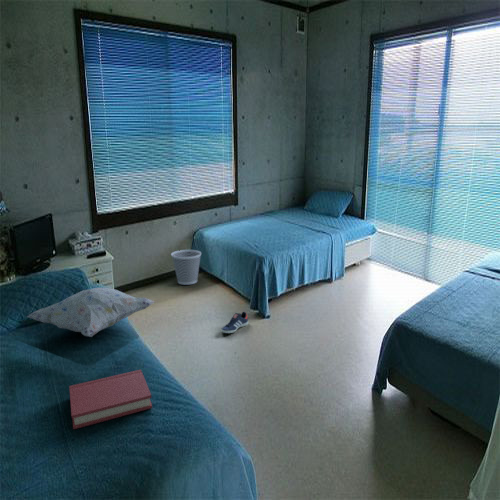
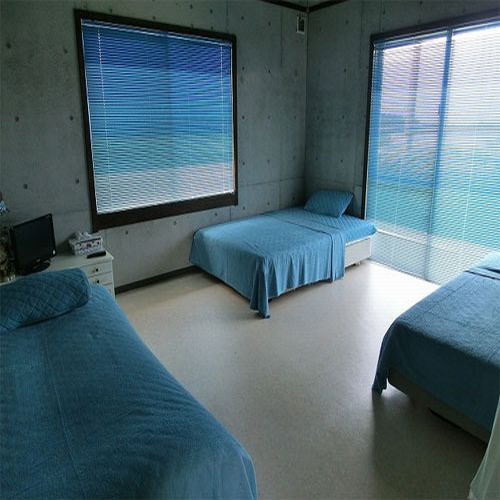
- sneaker [220,311,249,334]
- wastebasket [170,249,202,286]
- hardback book [68,369,153,430]
- decorative pillow [26,287,155,338]
